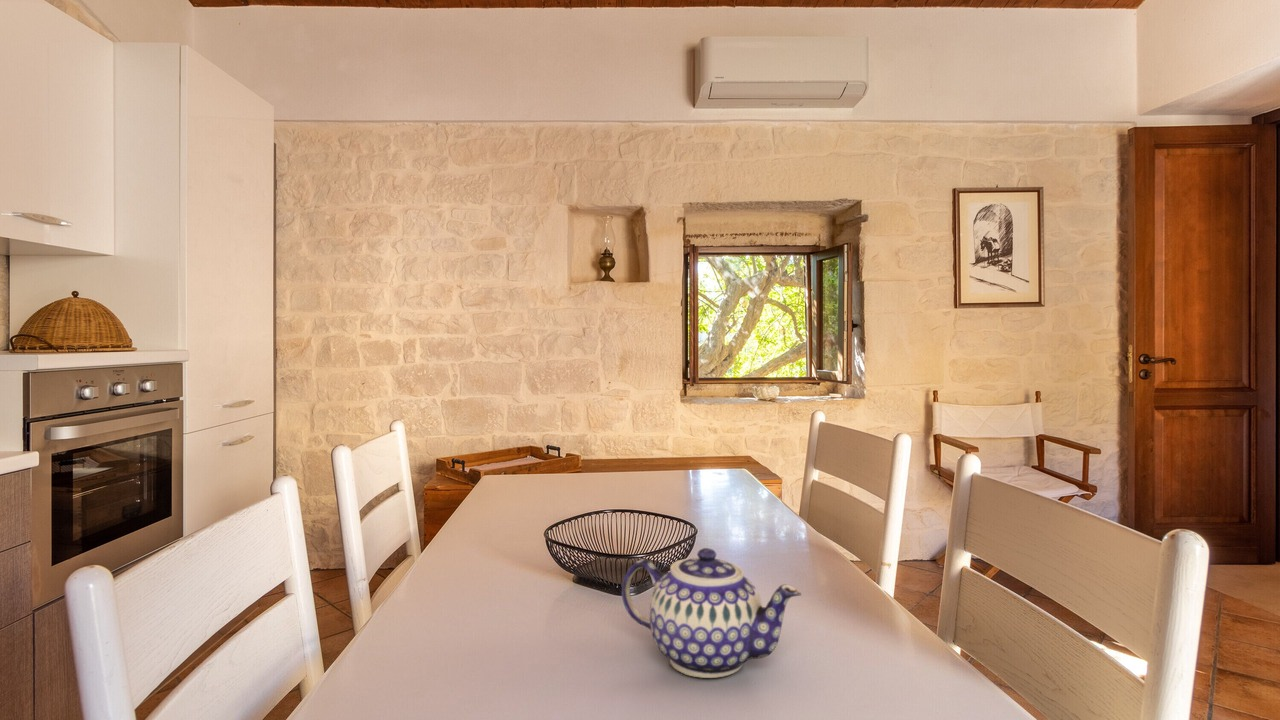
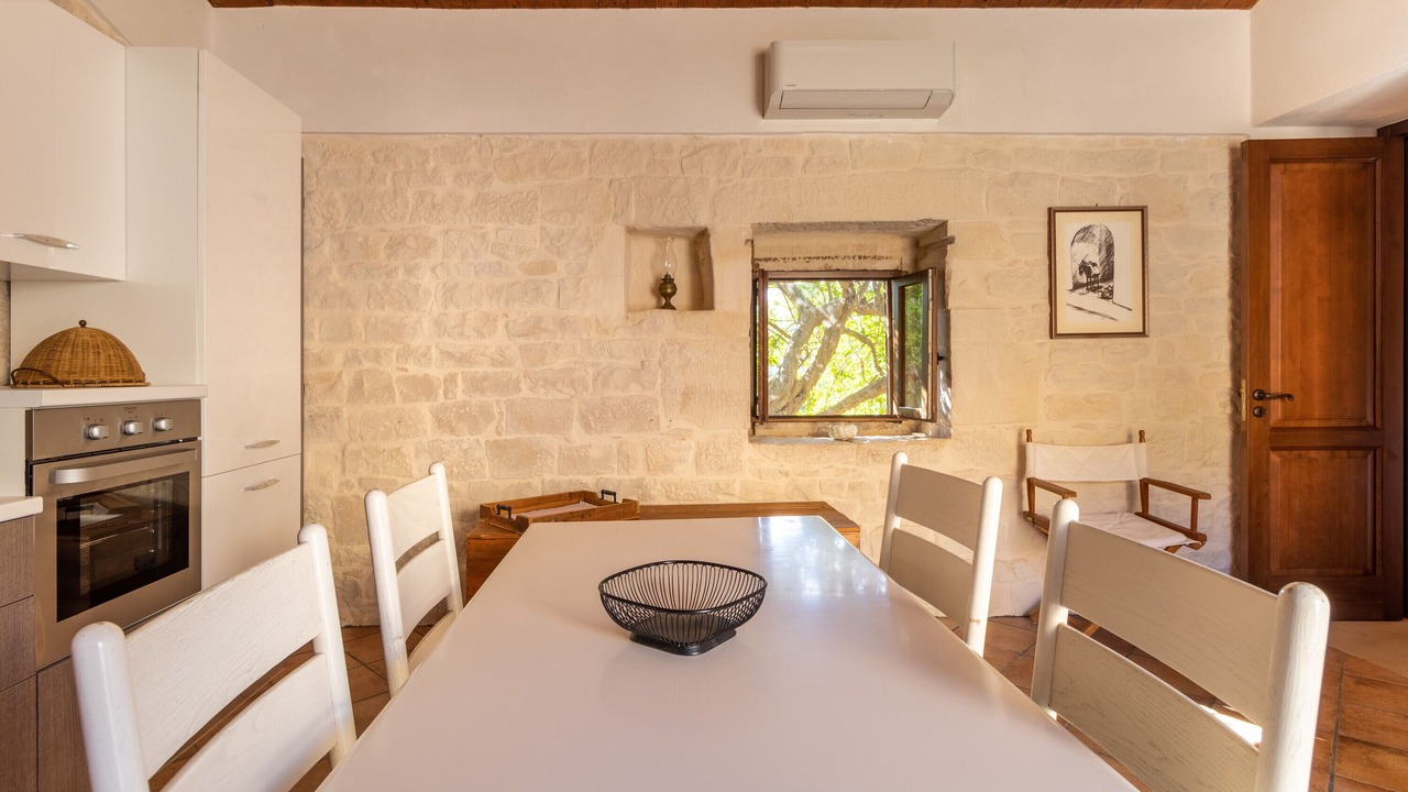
- teapot [621,547,802,679]
